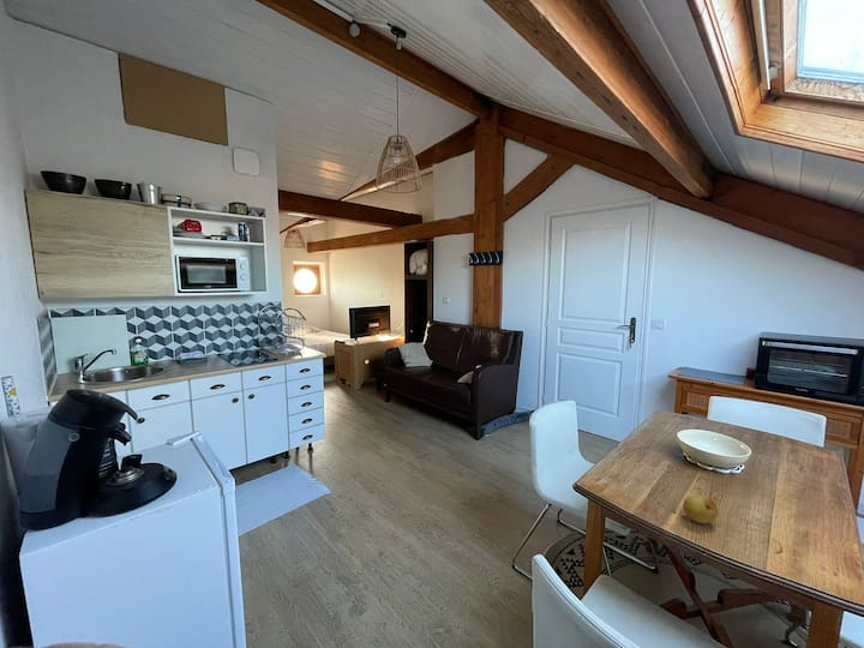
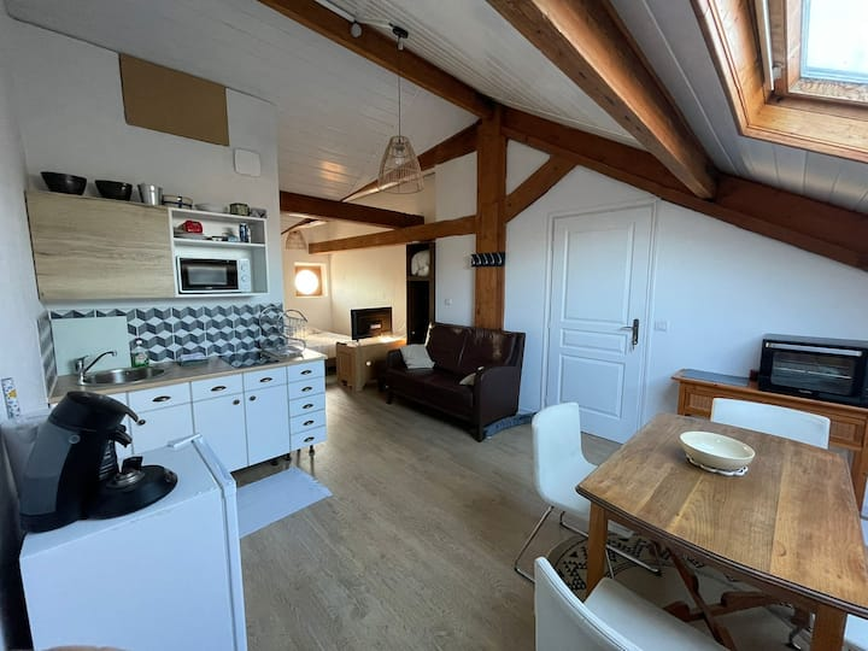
- fruit [682,493,719,524]
